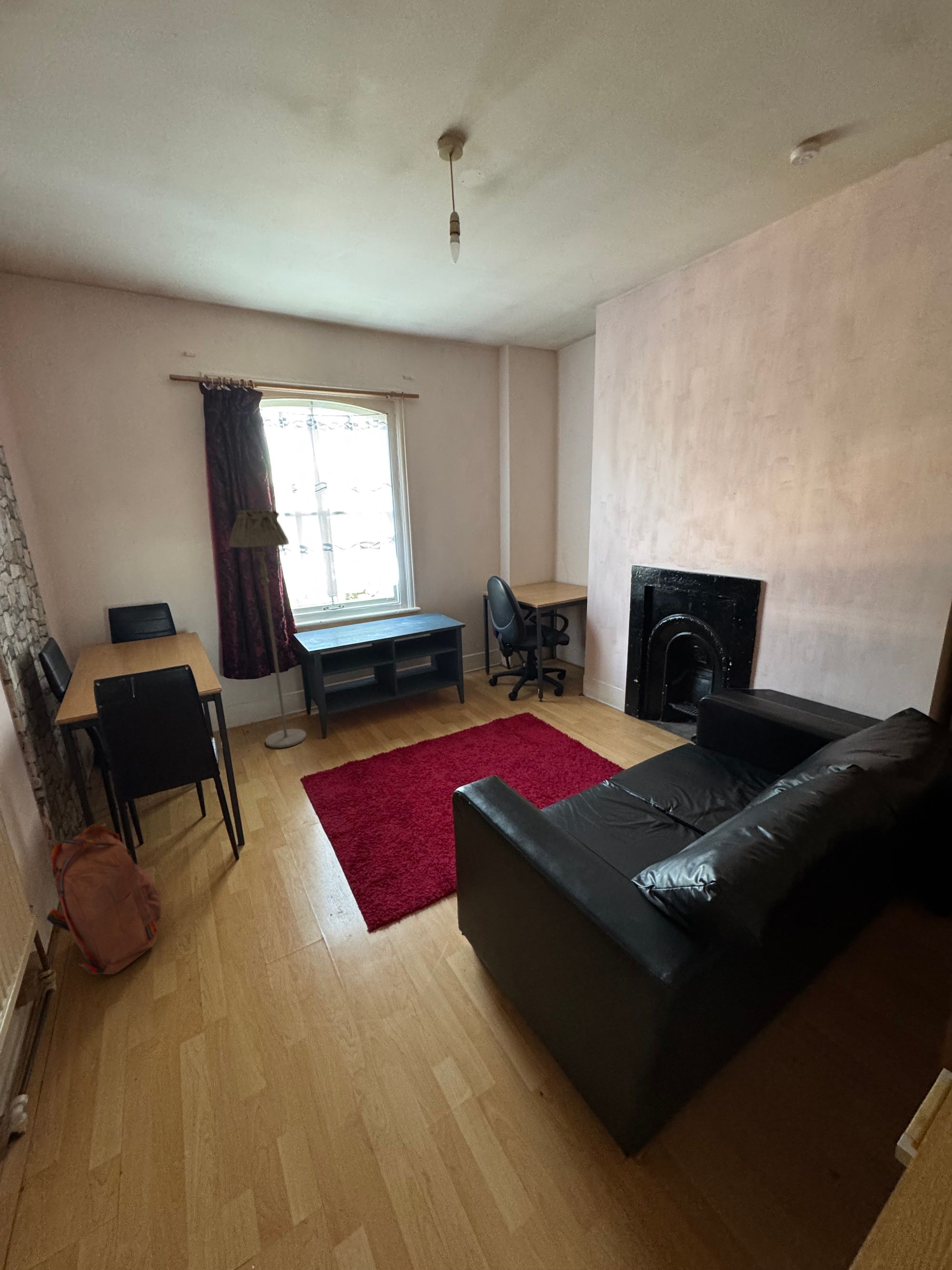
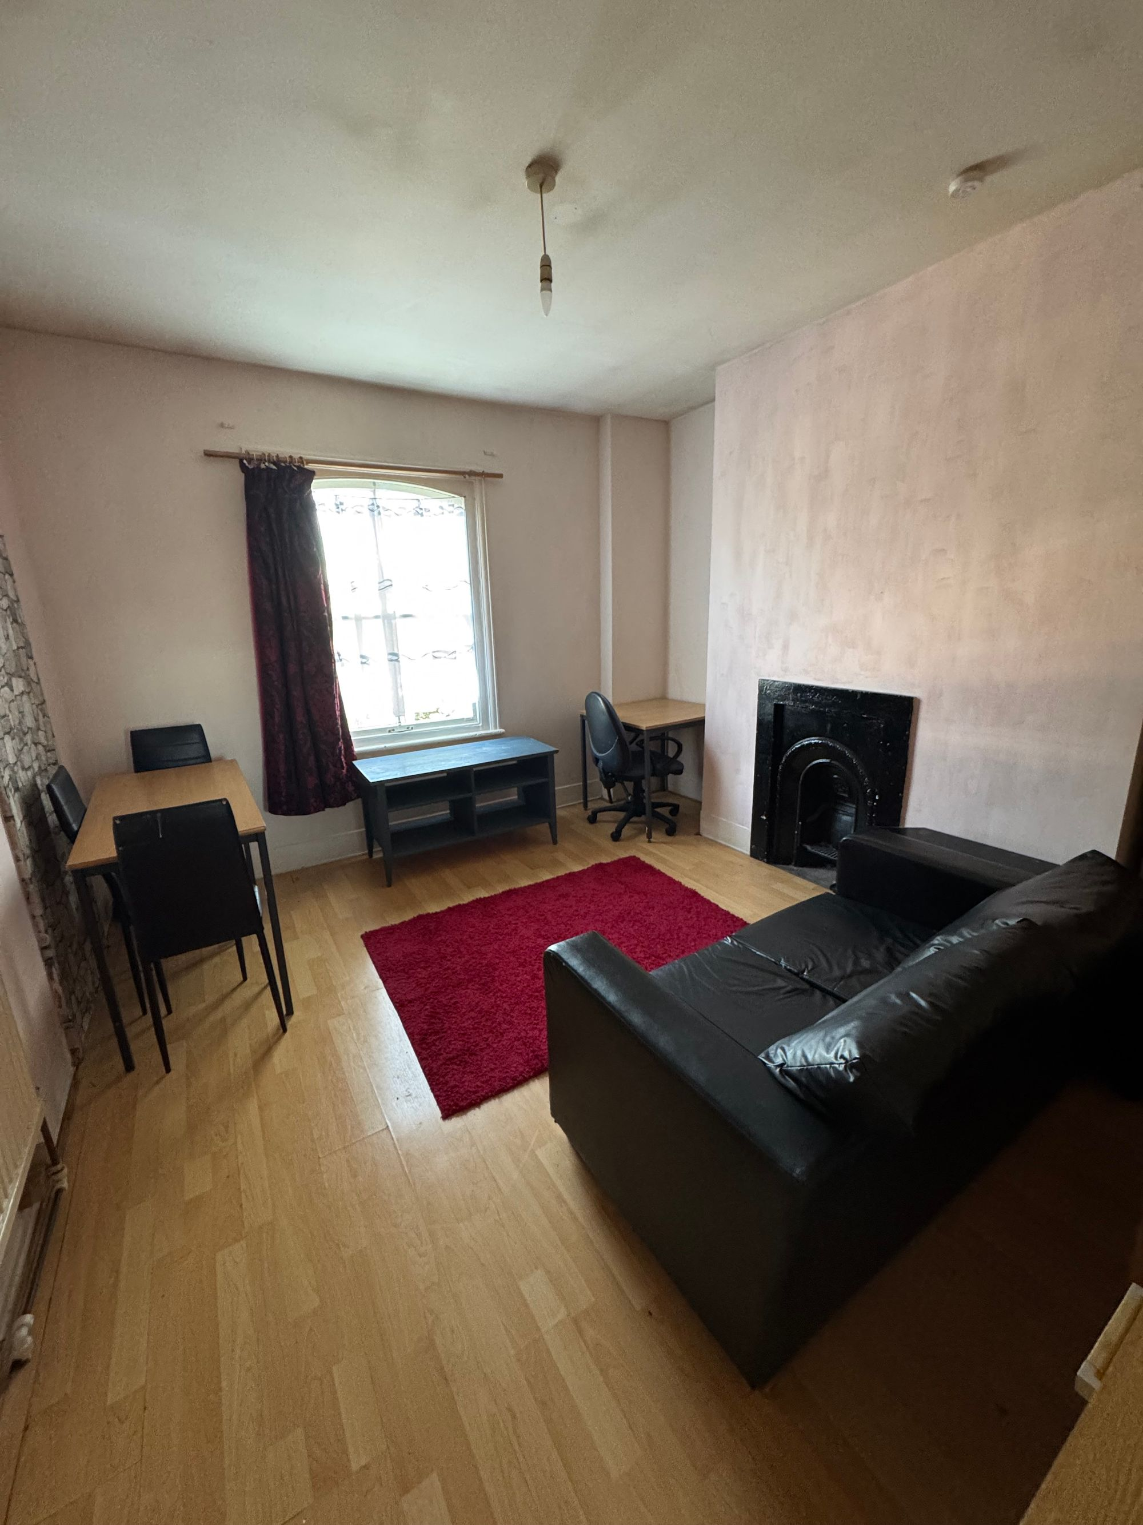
- backpack [46,823,162,975]
- floor lamp [228,509,307,748]
